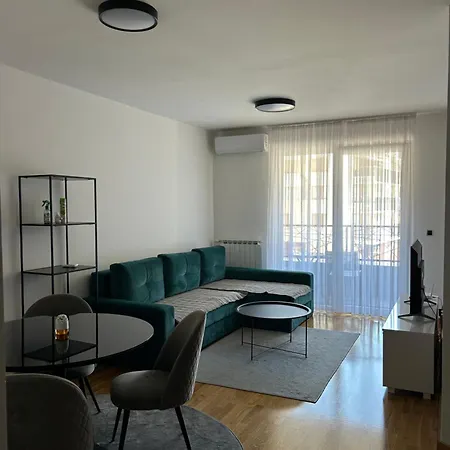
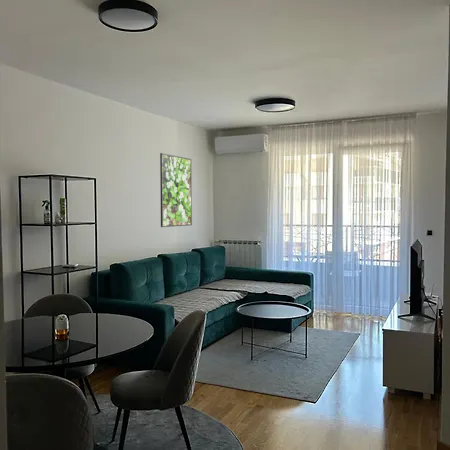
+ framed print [159,152,193,228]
